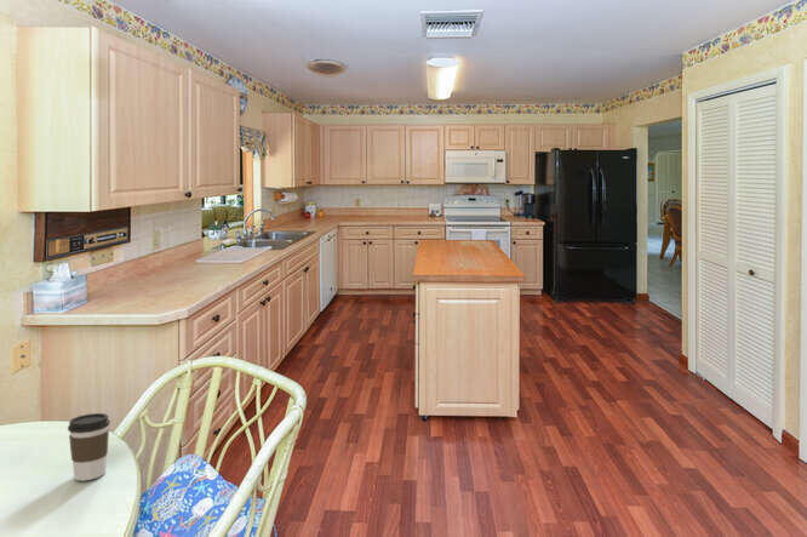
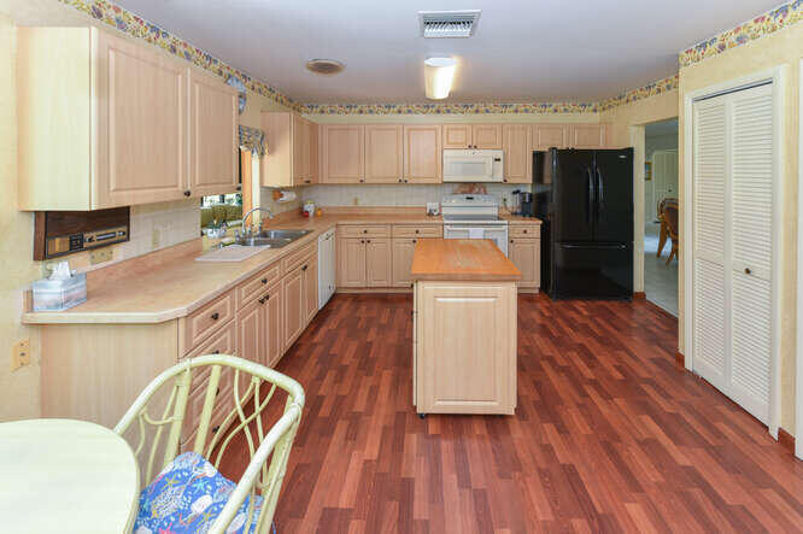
- coffee cup [67,412,111,482]
